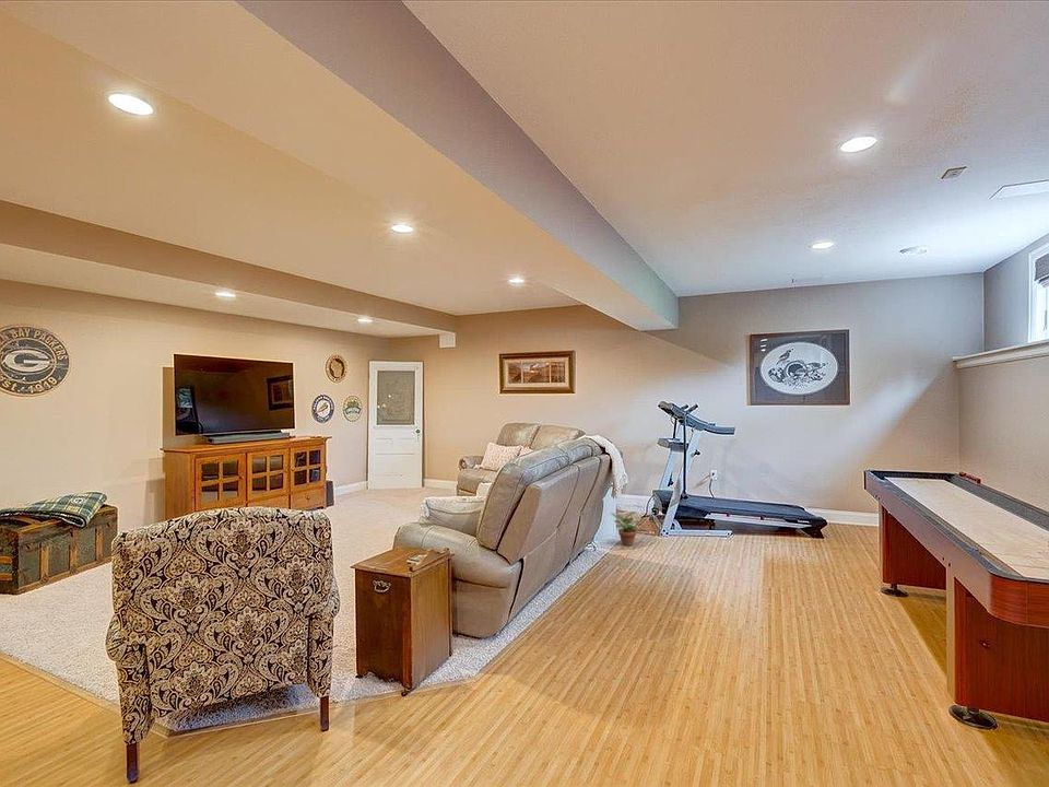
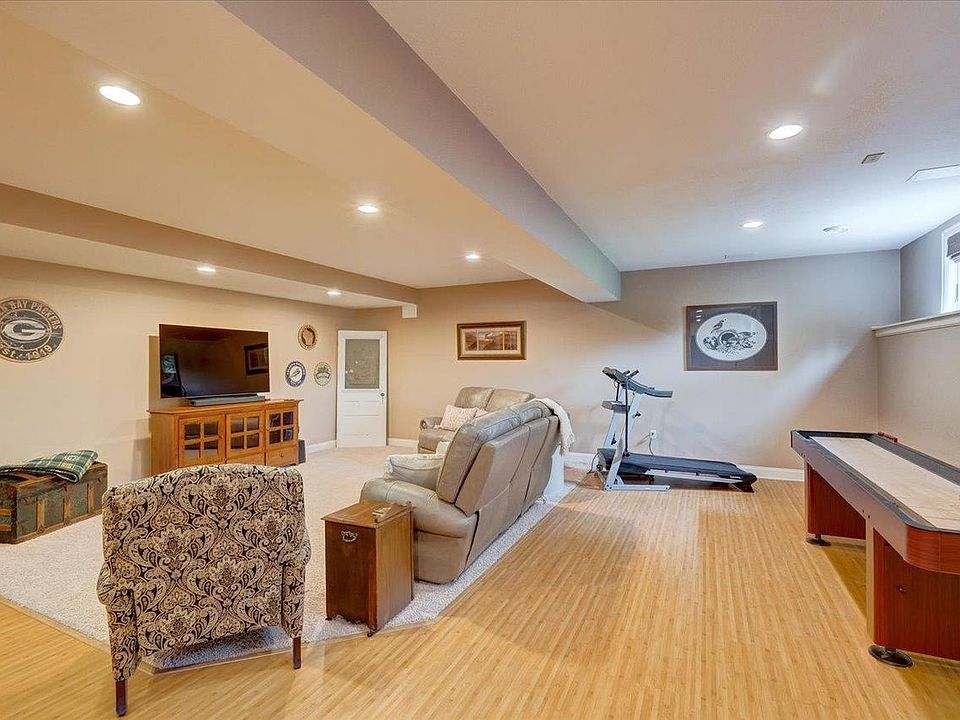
- potted plant [611,510,641,547]
